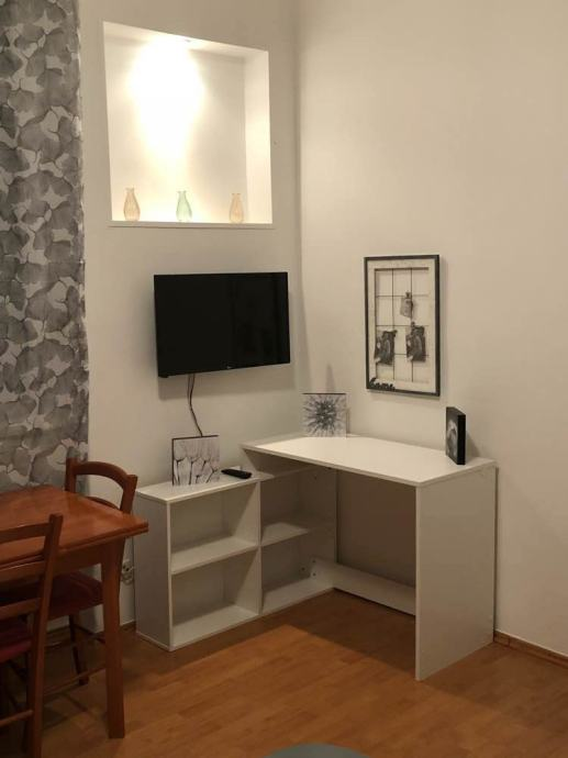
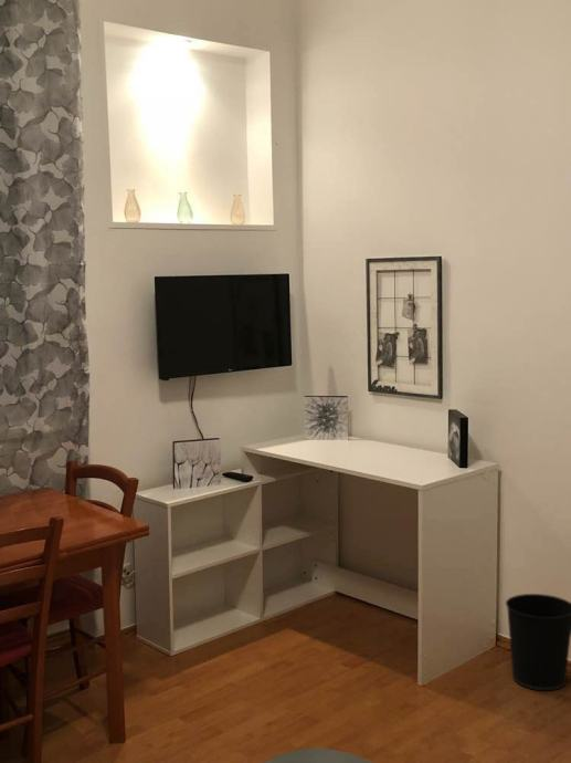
+ wastebasket [505,593,571,691]
